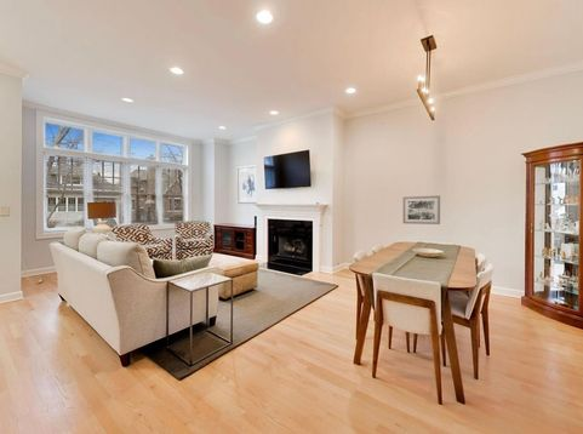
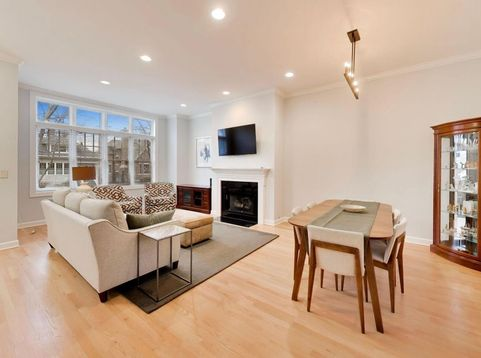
- wall art [402,195,441,225]
